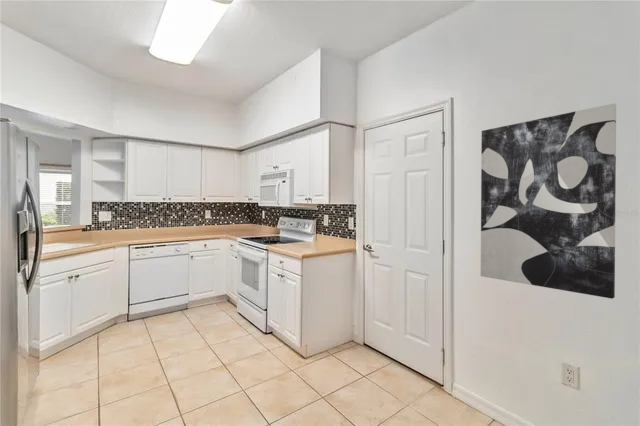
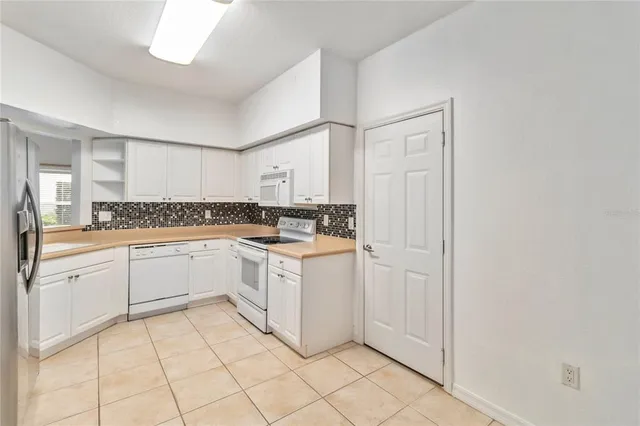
- wall art [480,103,617,300]
